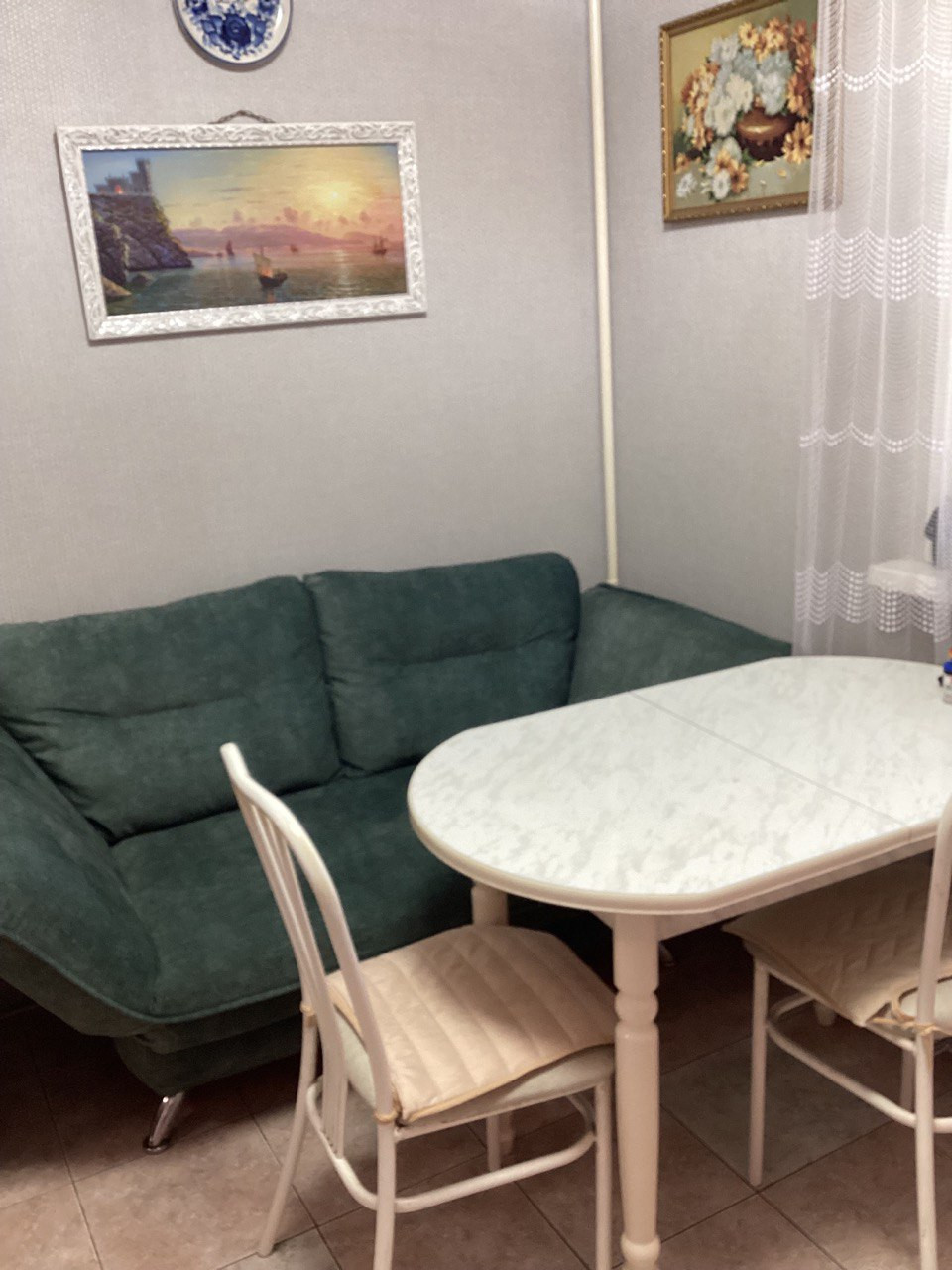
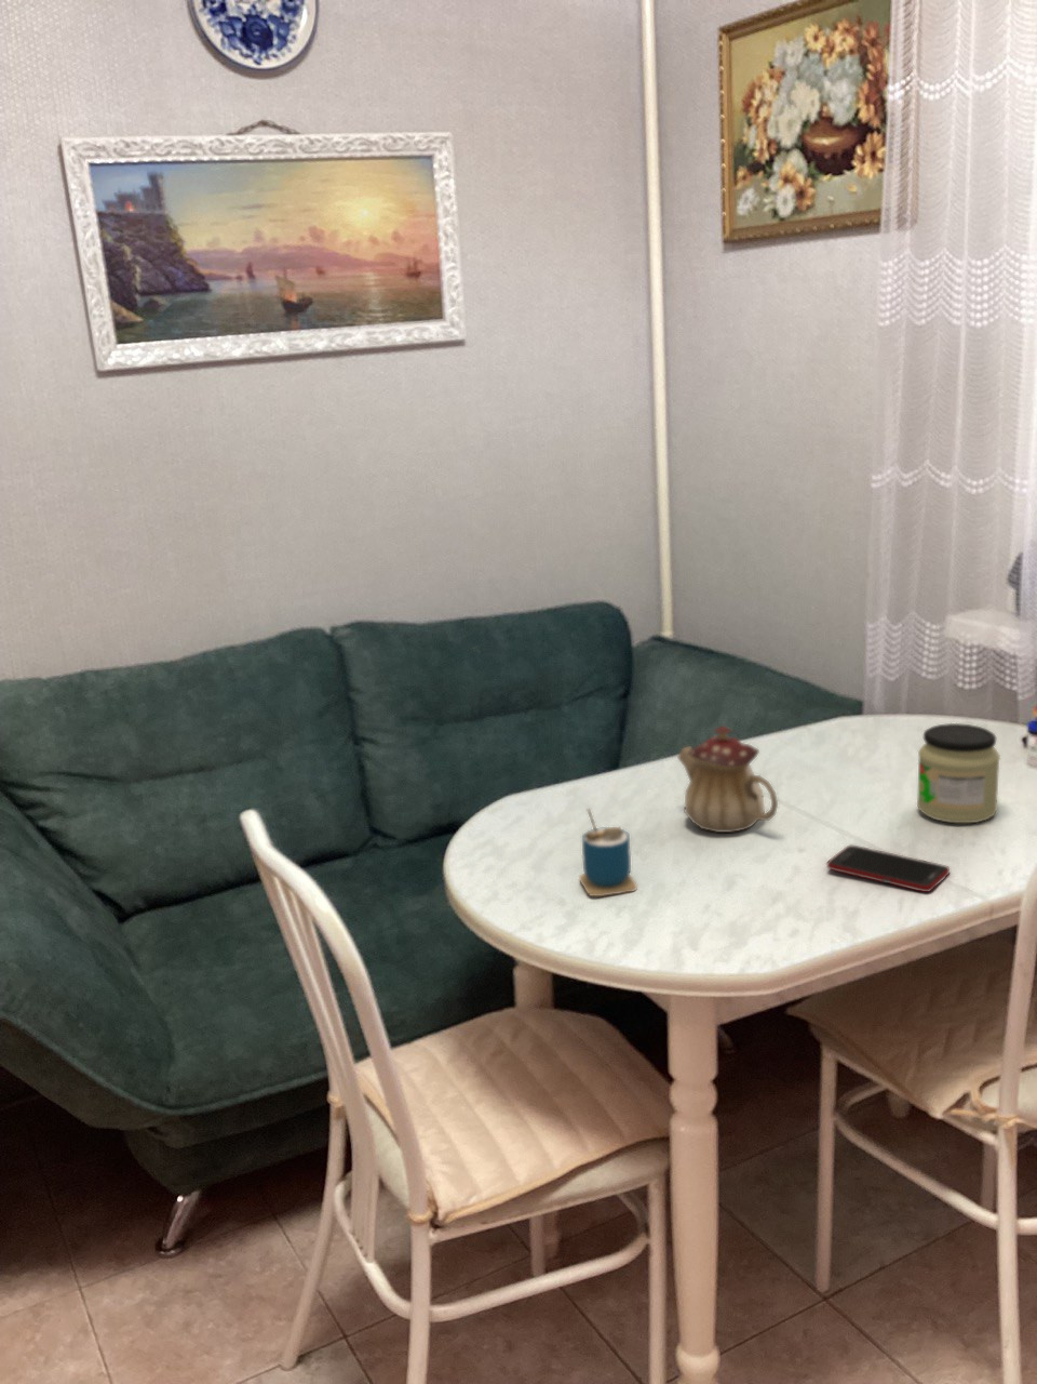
+ jar [916,723,1001,824]
+ cell phone [826,845,951,894]
+ cup [578,808,638,898]
+ teapot [676,725,779,834]
